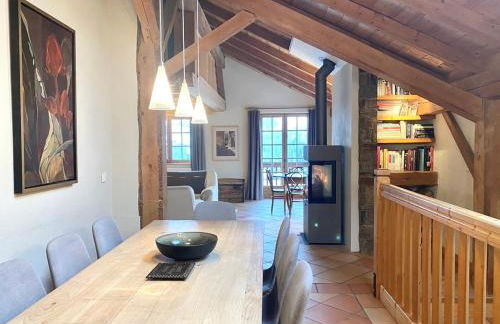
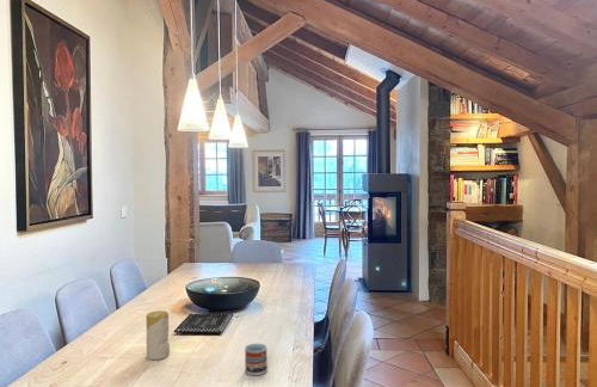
+ candle [146,309,171,361]
+ cup [244,342,269,376]
